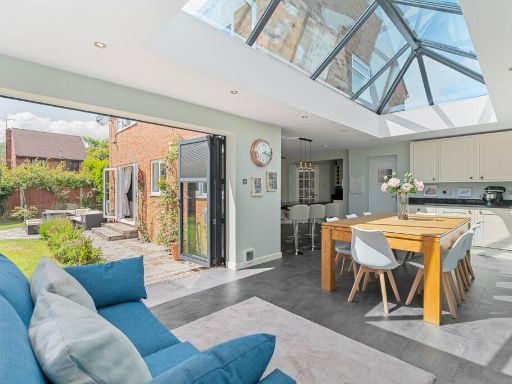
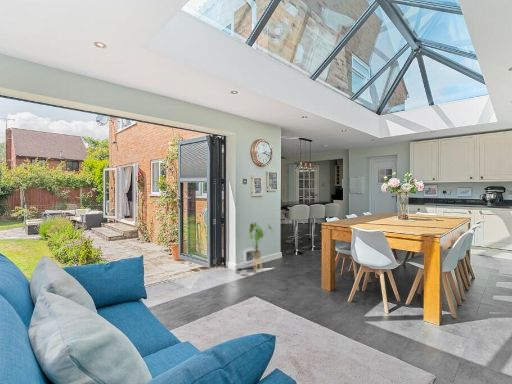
+ house plant [246,222,275,271]
